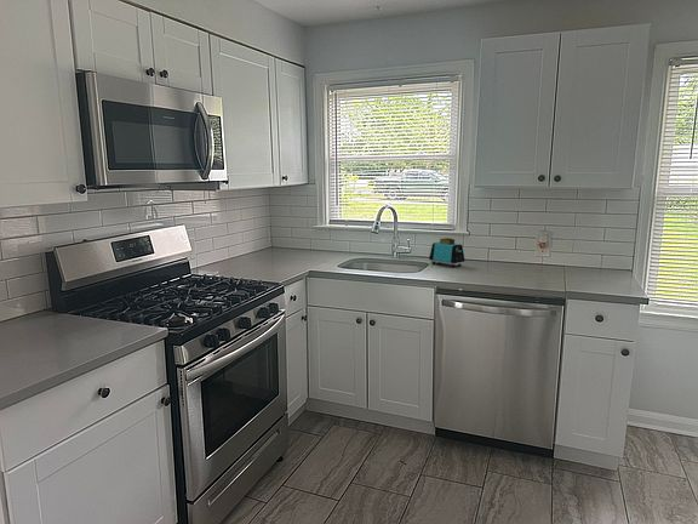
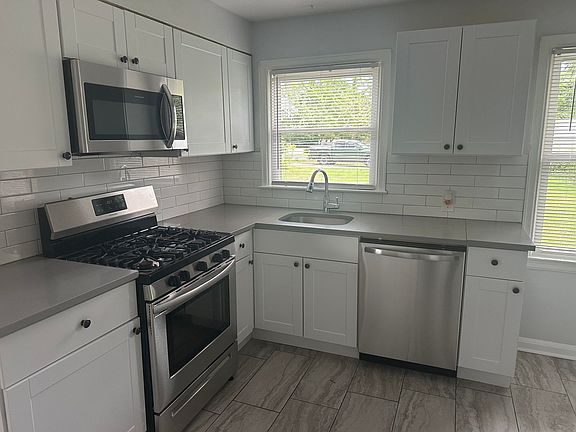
- toaster [428,237,465,268]
